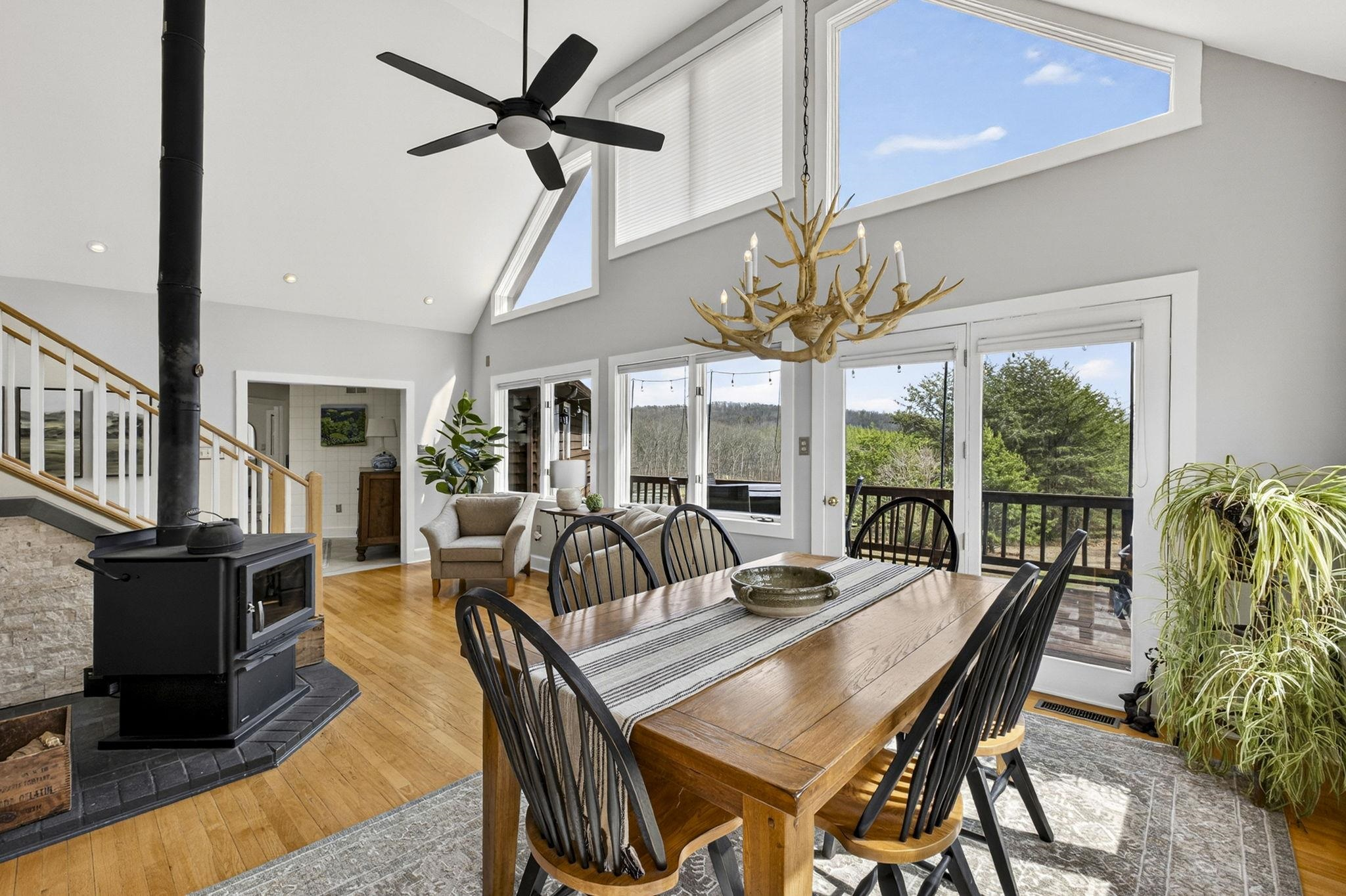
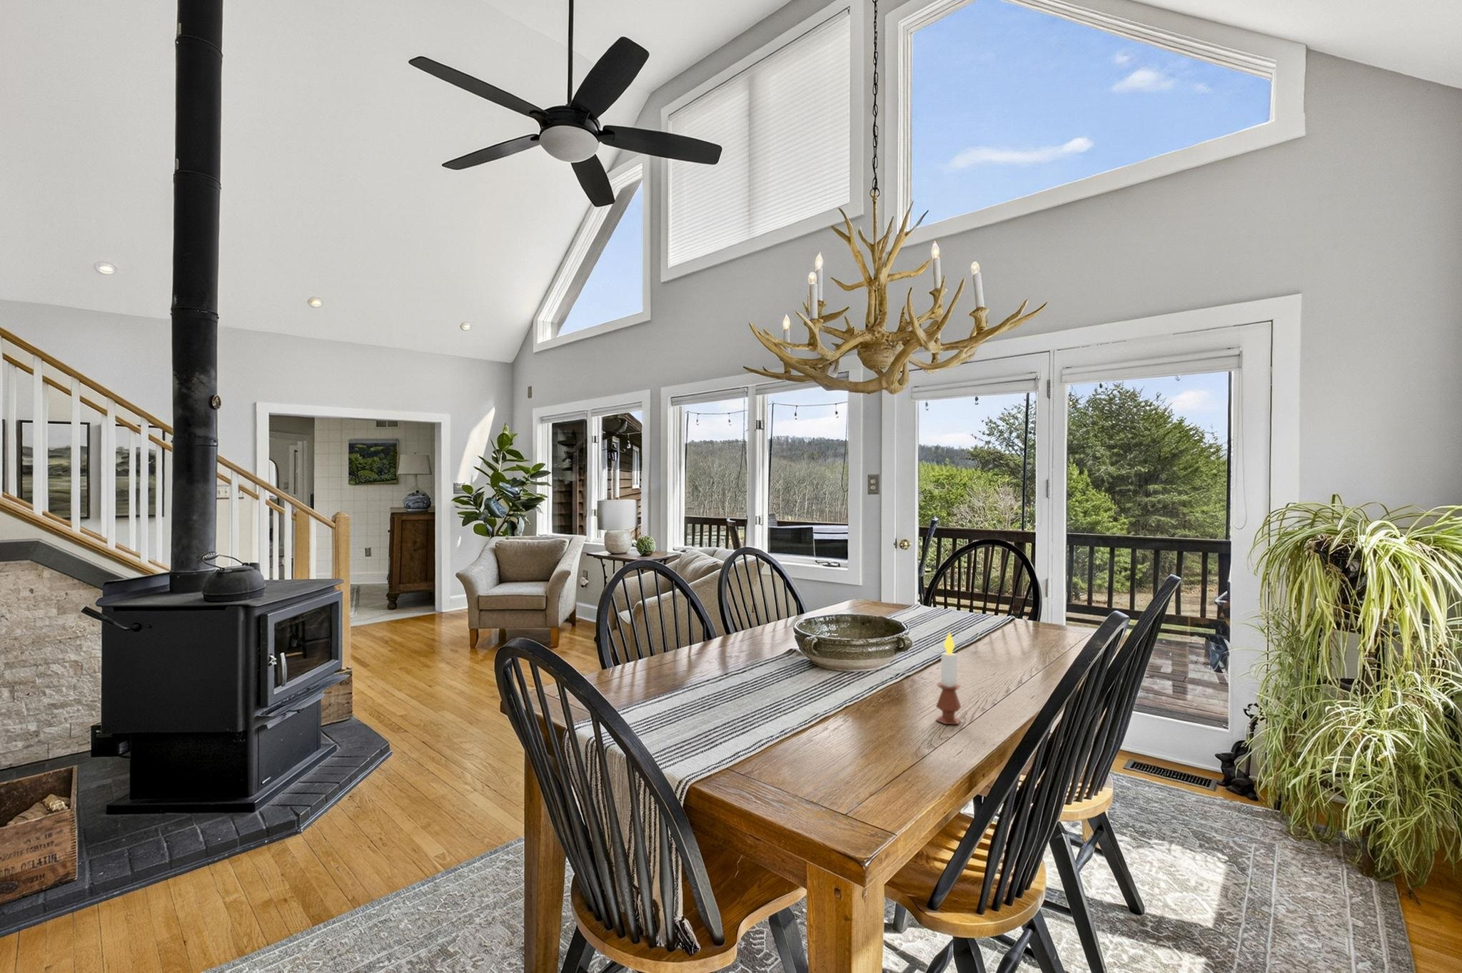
+ candle [935,631,961,724]
